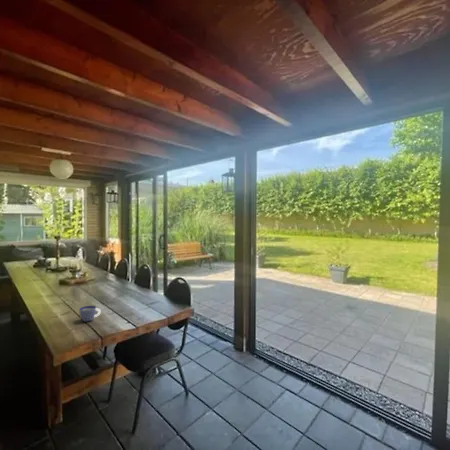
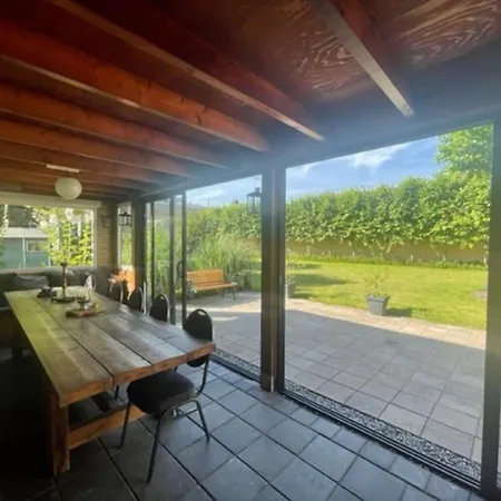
- cup [78,305,102,323]
